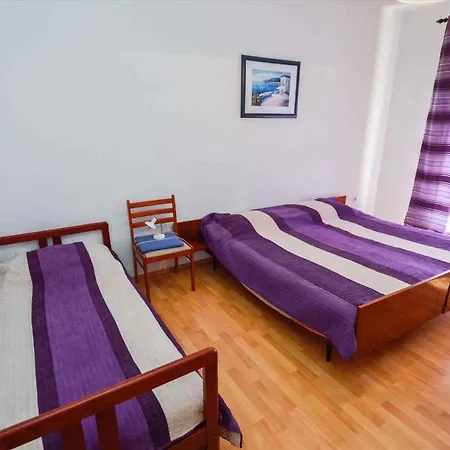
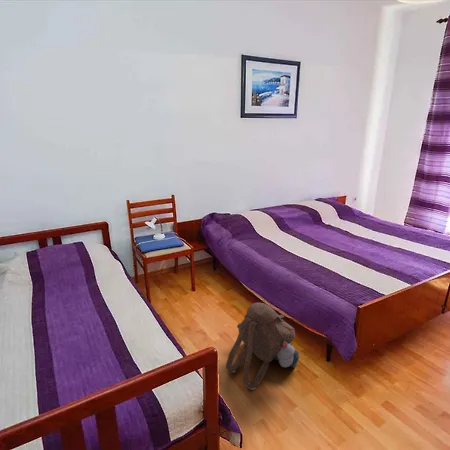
+ backpack [225,302,300,391]
